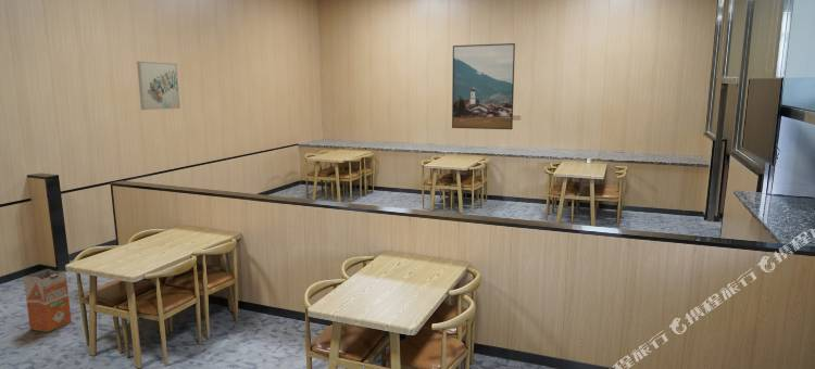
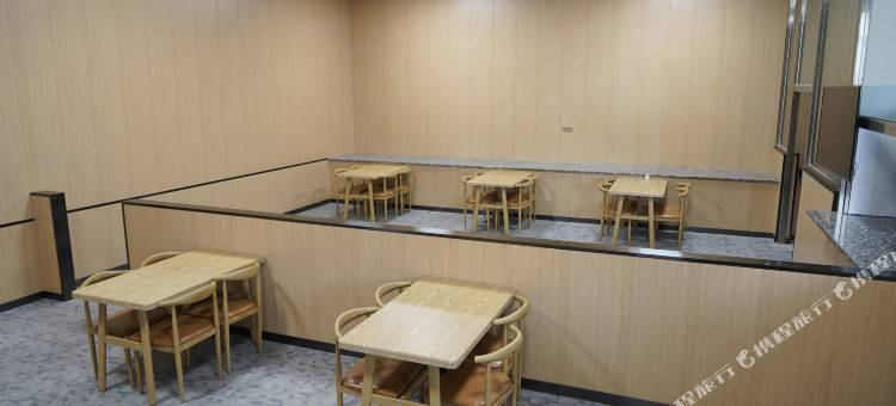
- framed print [451,42,516,130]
- wall art [136,61,181,111]
- waste bin [23,268,73,333]
